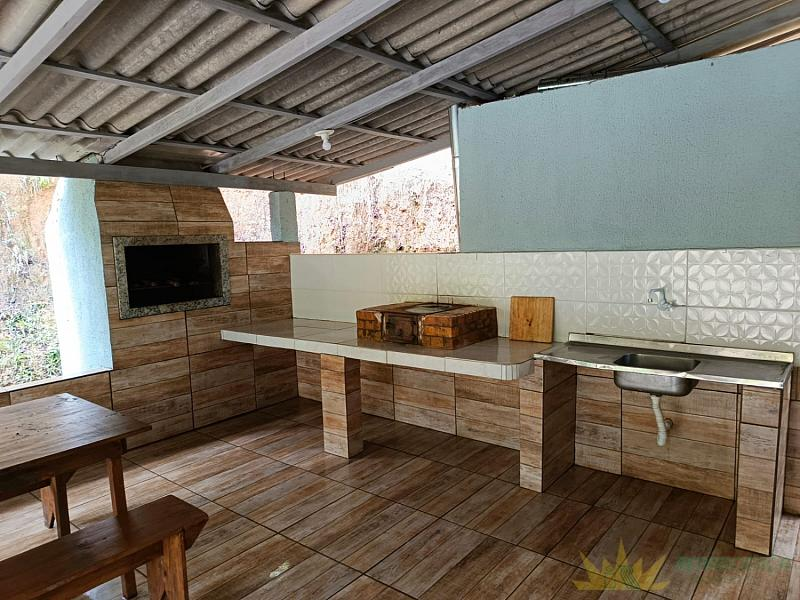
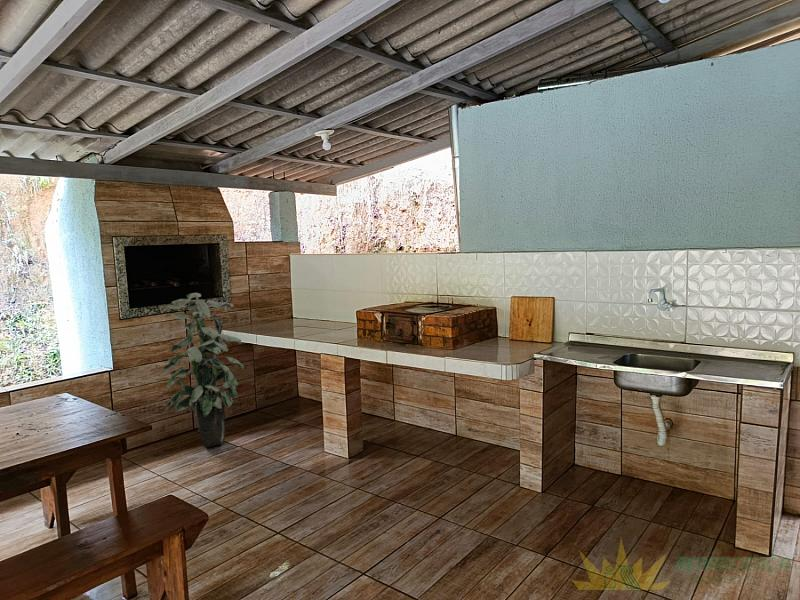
+ indoor plant [160,292,245,448]
